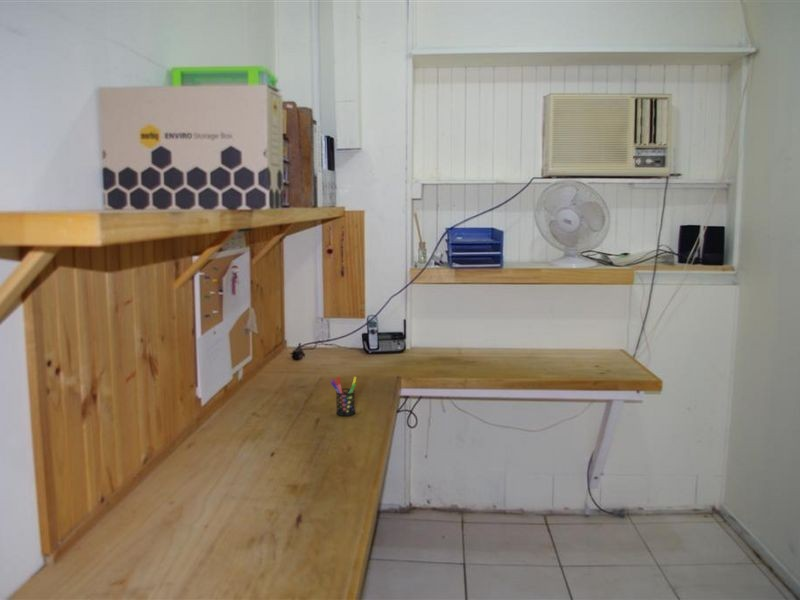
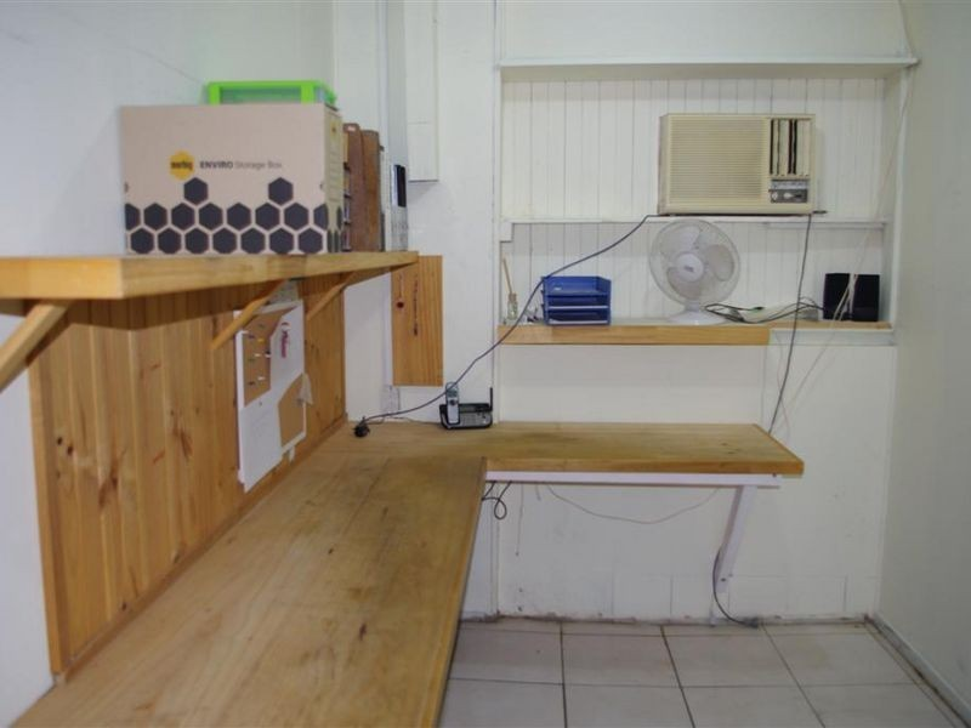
- pen holder [329,376,357,417]
